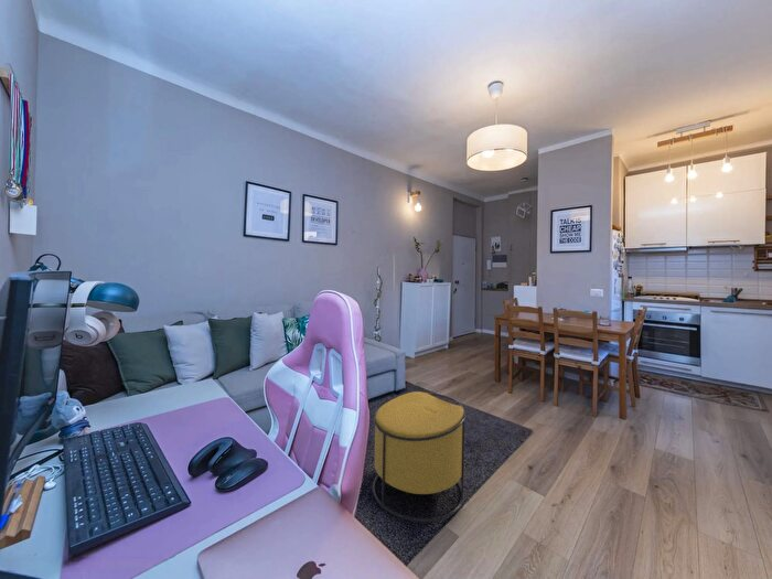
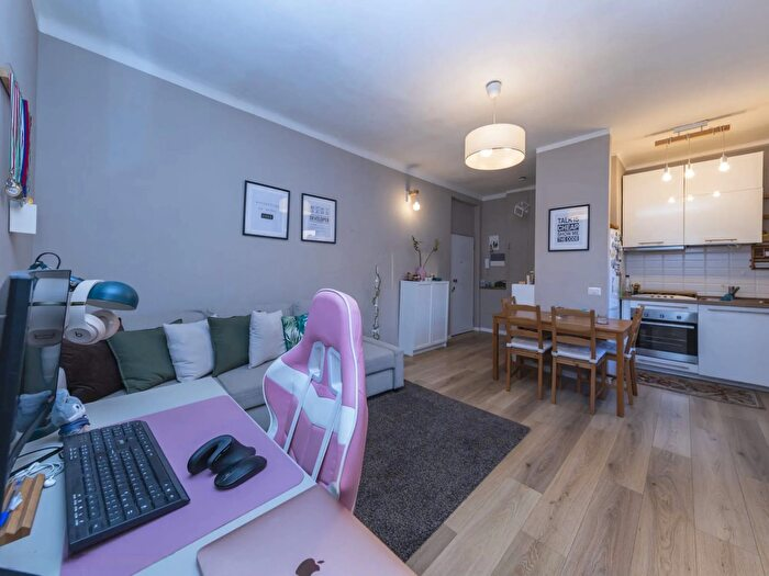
- ottoman [372,390,467,523]
